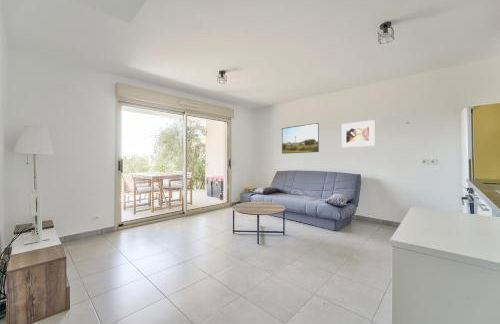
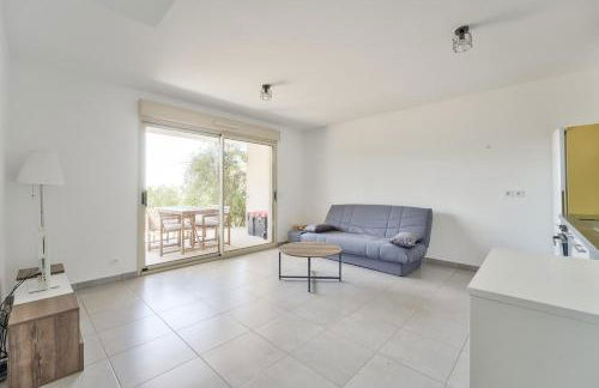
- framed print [341,119,376,148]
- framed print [281,122,320,155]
